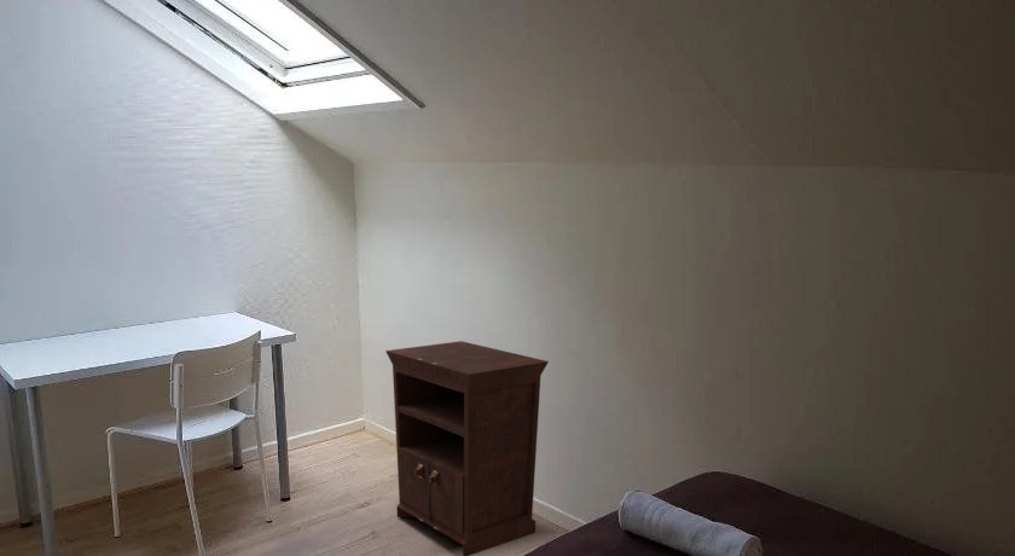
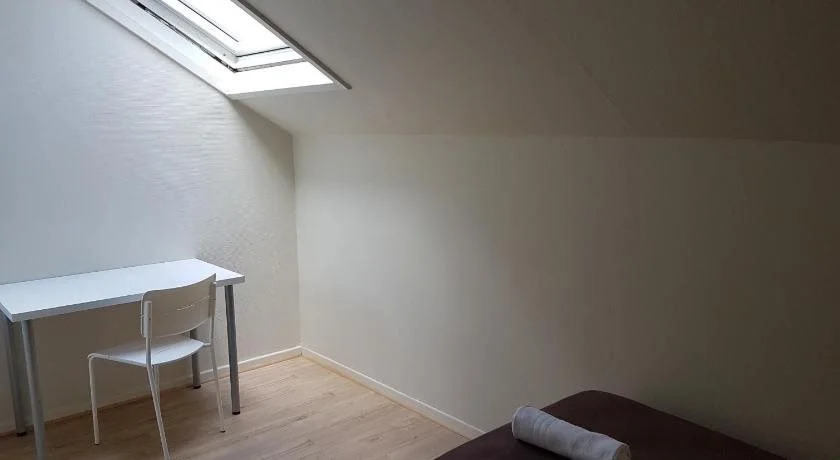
- nightstand [384,340,550,556]
